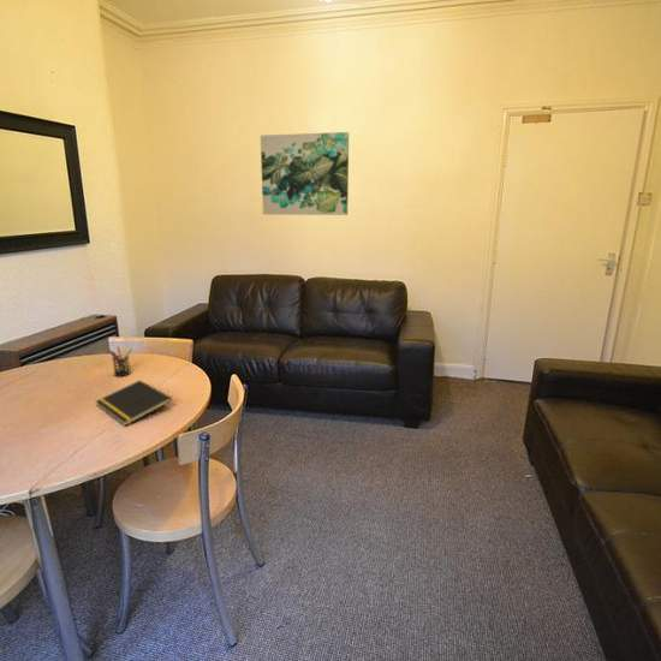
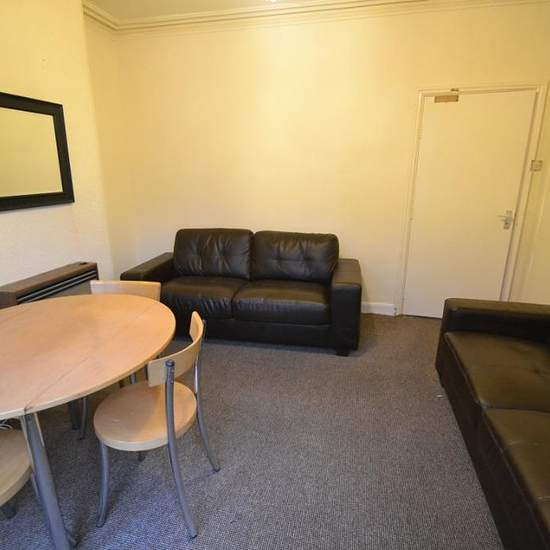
- notepad [95,379,173,427]
- pen holder [108,344,133,377]
- wall art [260,131,350,216]
